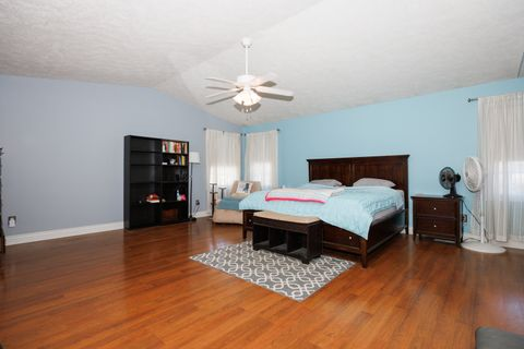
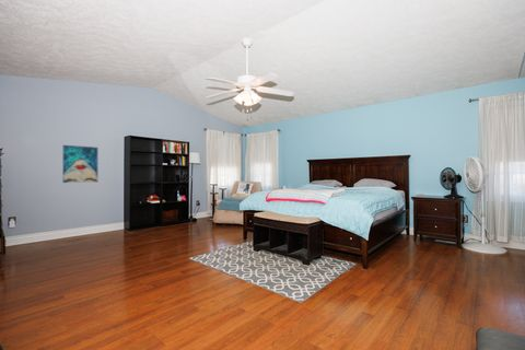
+ wall art [62,144,98,184]
